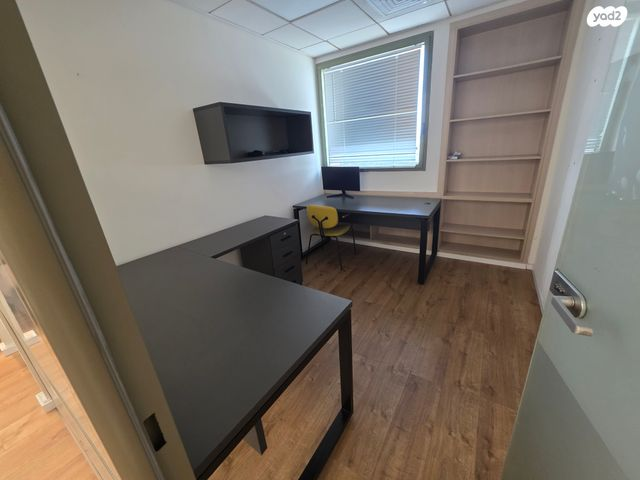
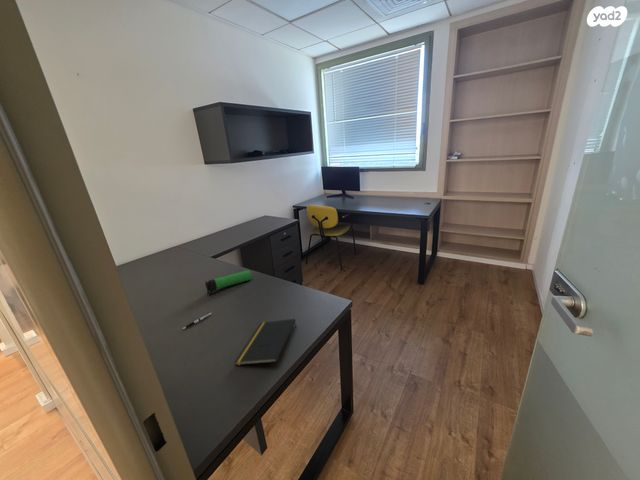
+ notepad [234,318,297,366]
+ bottle [204,269,253,297]
+ pen [181,312,213,330]
